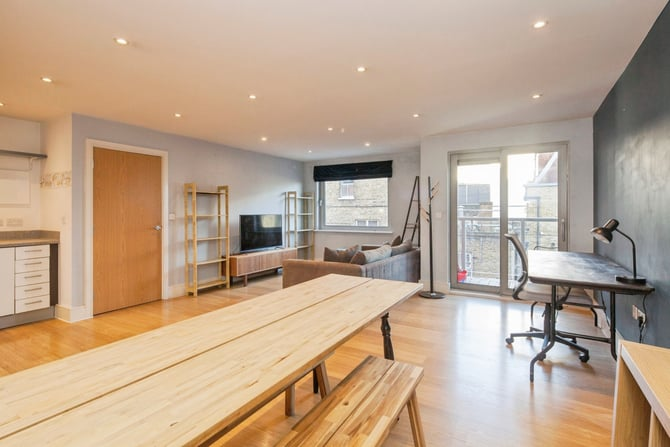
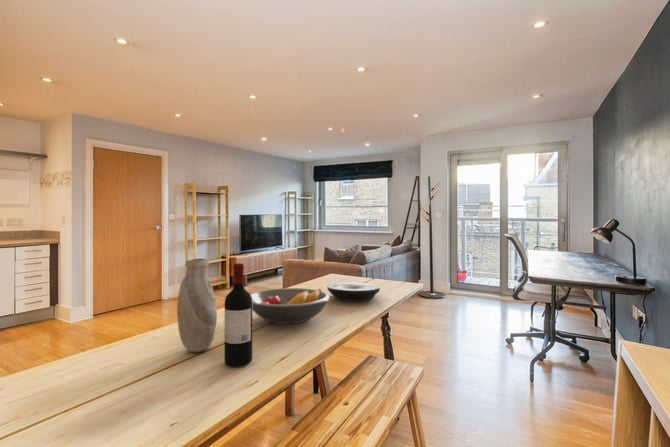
+ vase [176,257,218,353]
+ fruit bowl [250,287,331,325]
+ wine bottle [224,262,253,368]
+ plate [326,282,381,303]
